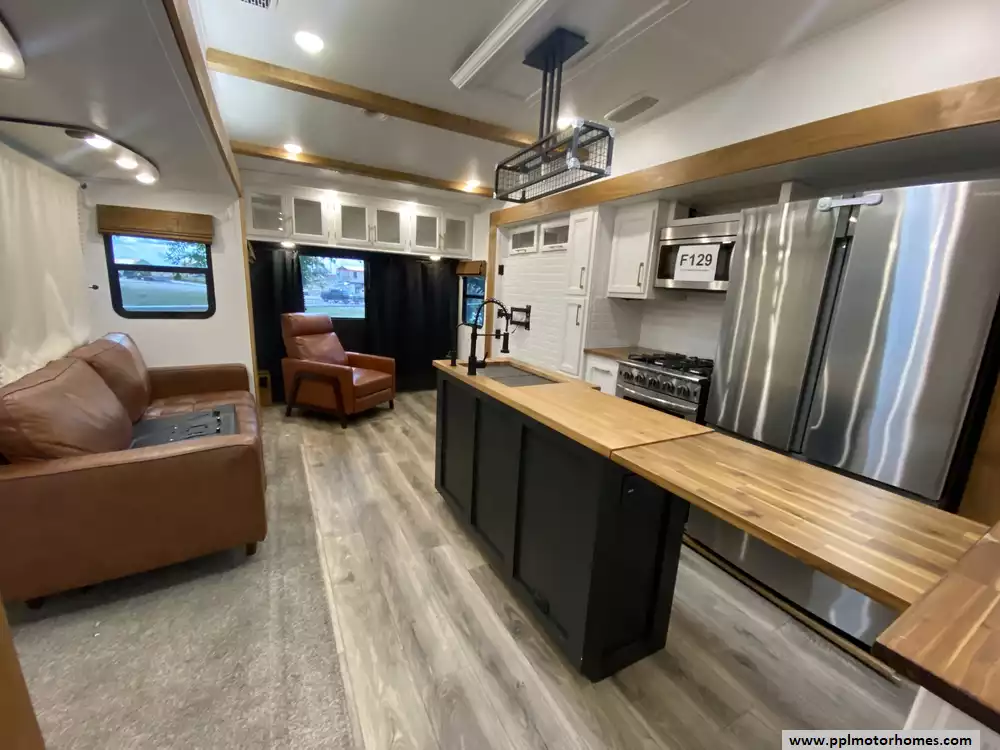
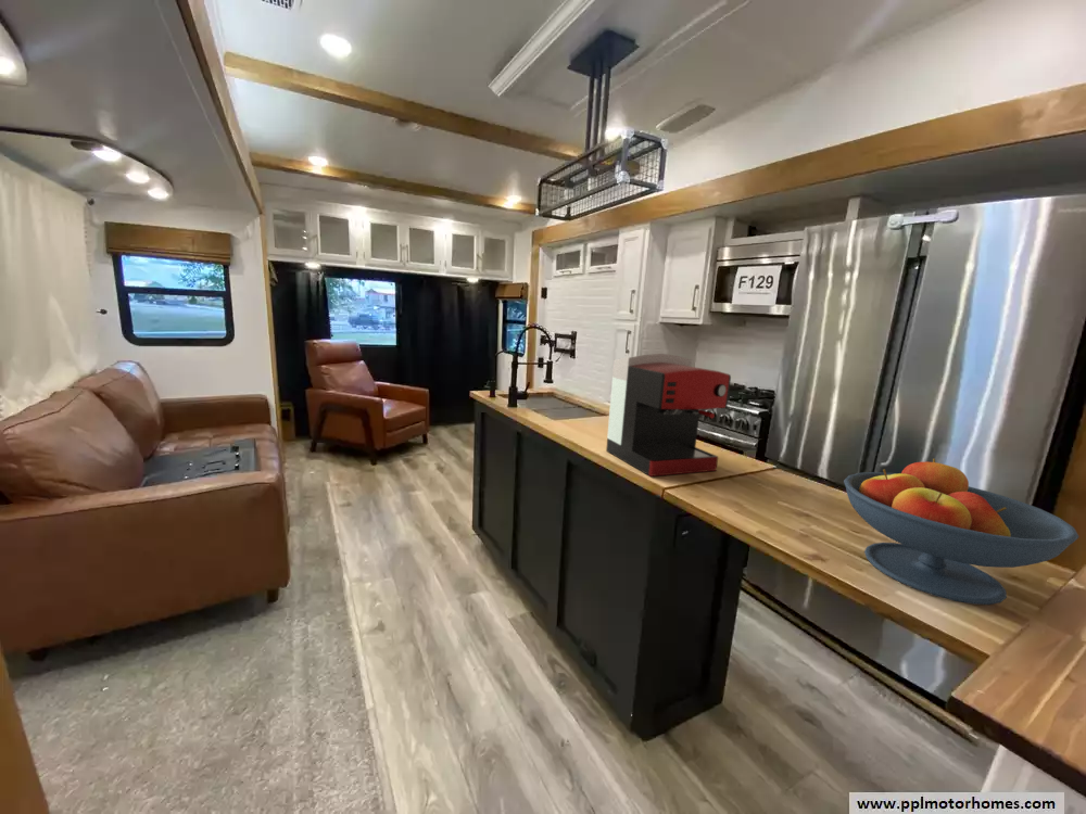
+ fruit bowl [843,458,1079,606]
+ coffee maker [605,353,732,478]
